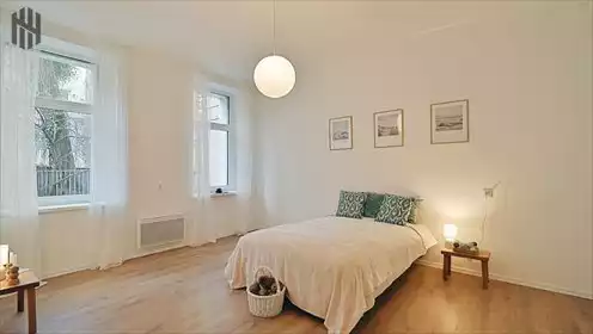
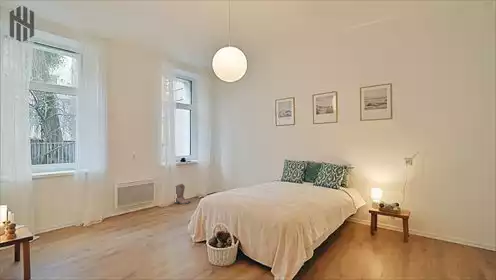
+ boots [174,183,192,205]
